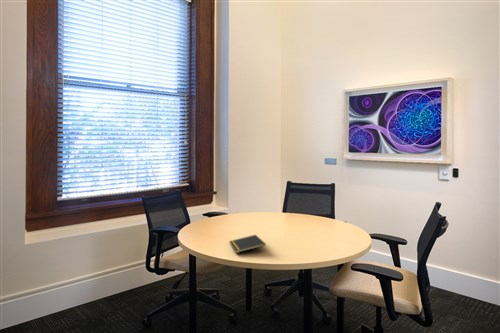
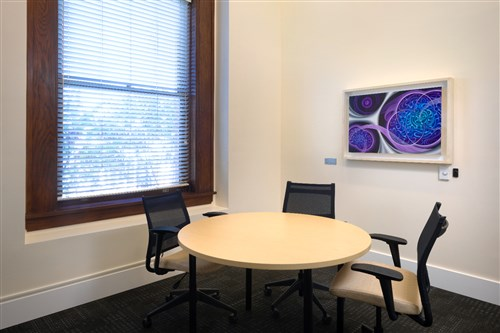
- notepad [228,234,267,254]
